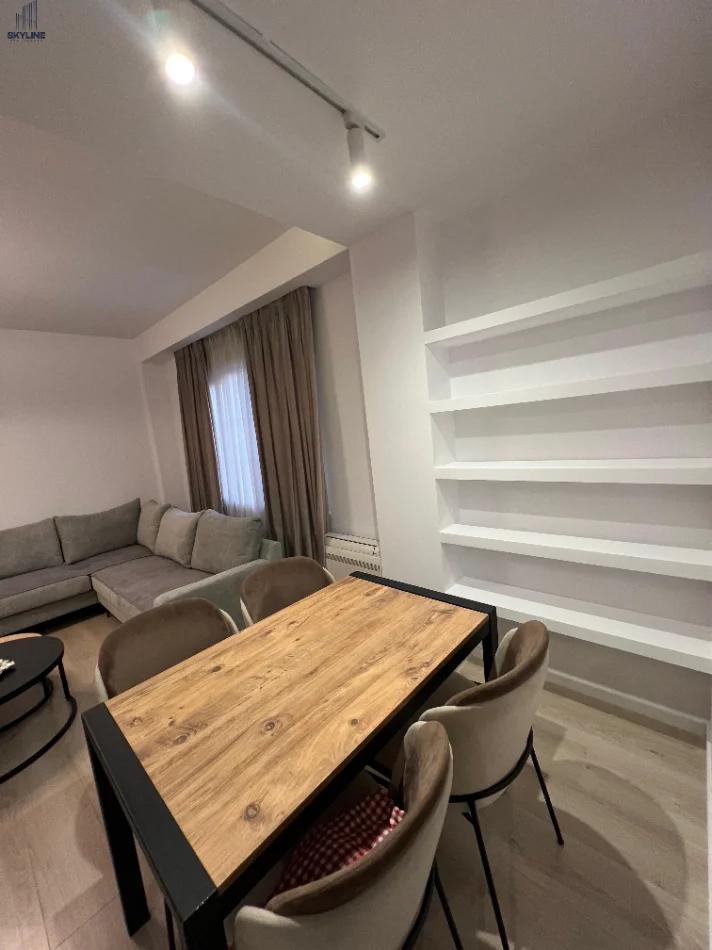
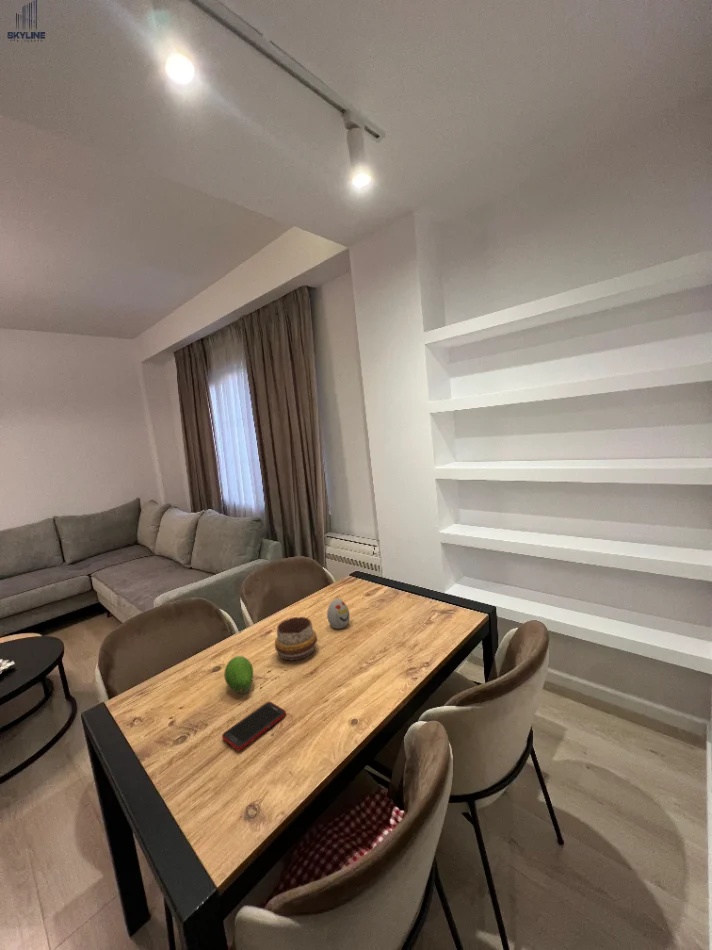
+ fruit [223,655,254,695]
+ decorative bowl [274,616,318,661]
+ cell phone [221,701,287,752]
+ decorative egg [326,598,350,630]
